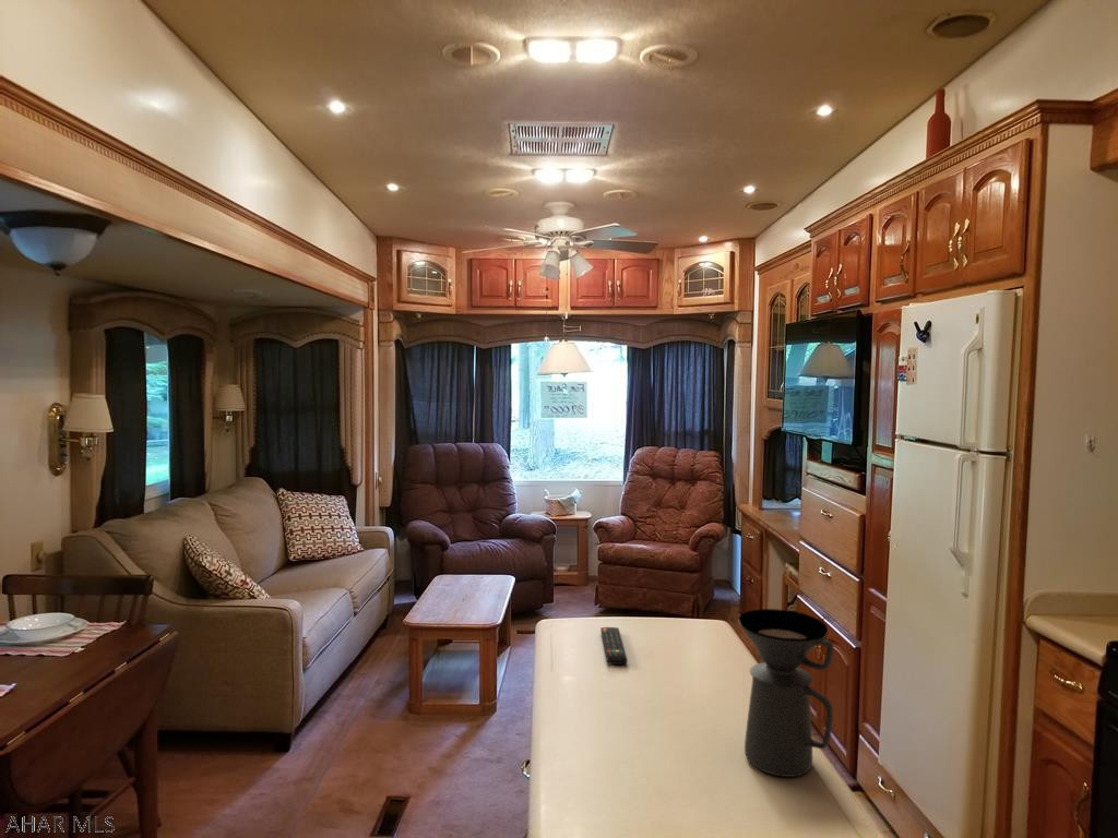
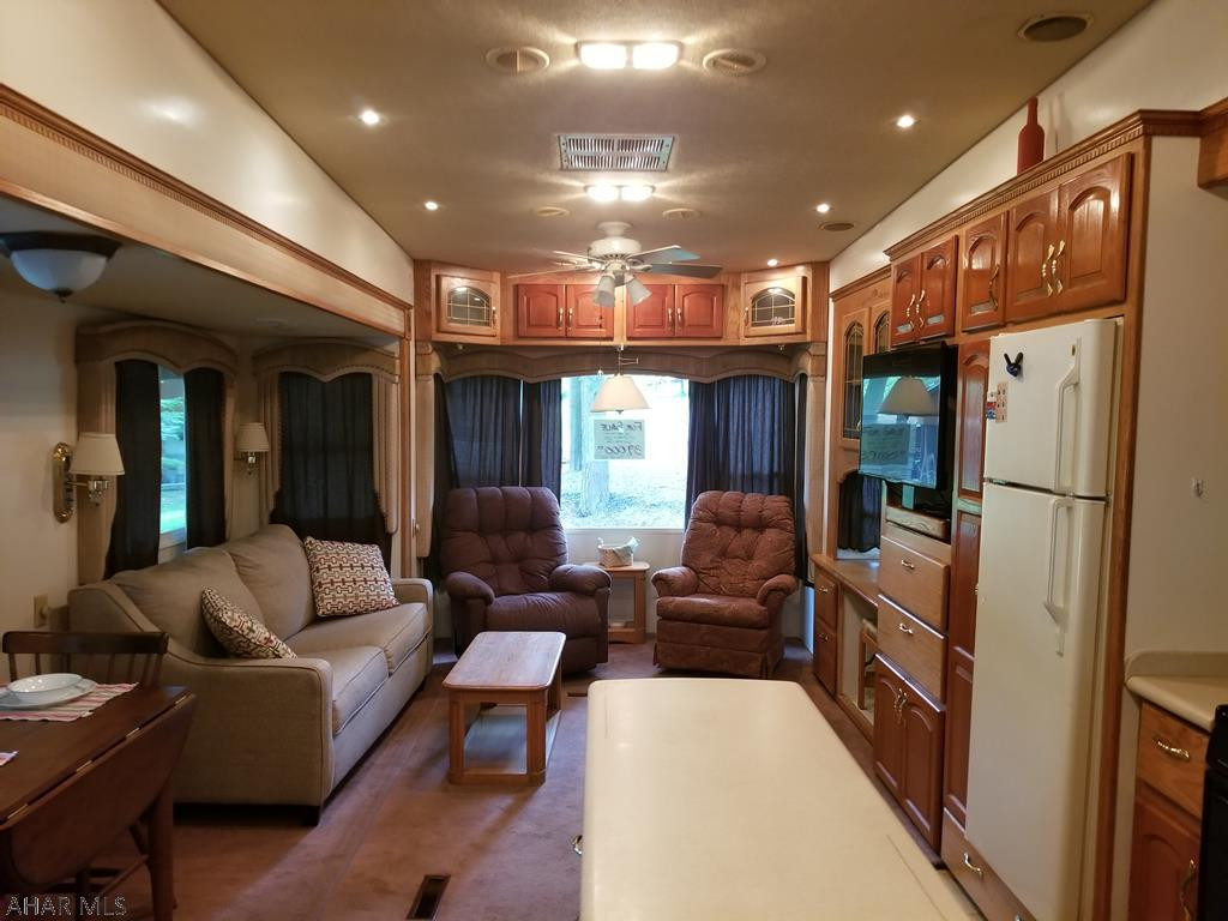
- coffee maker [738,608,834,778]
- remote control [599,626,628,666]
